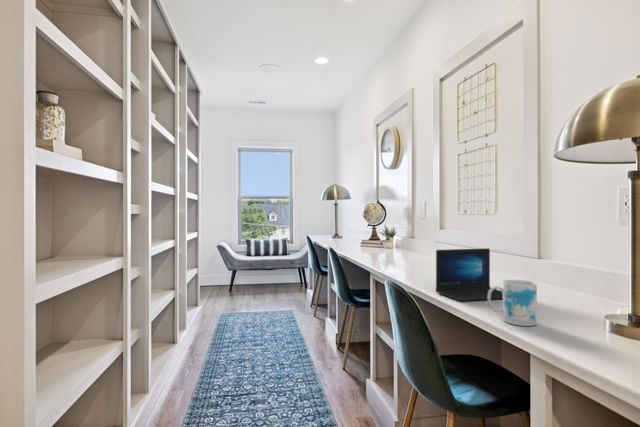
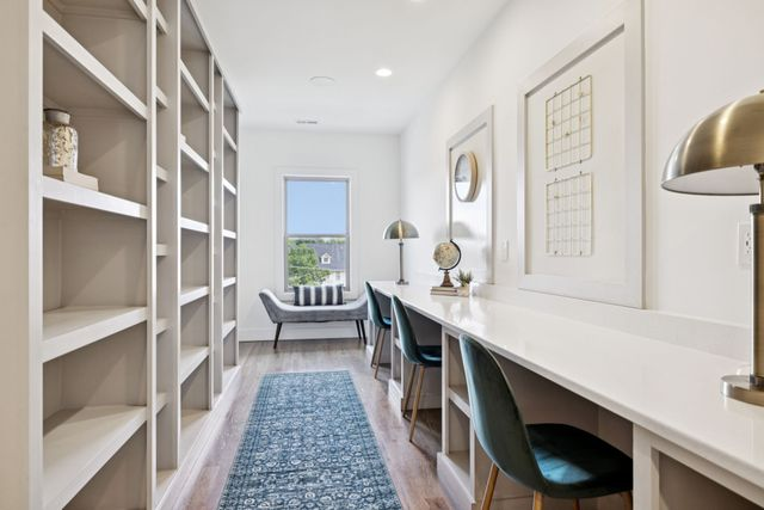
- mug [487,279,538,327]
- laptop [435,247,503,302]
